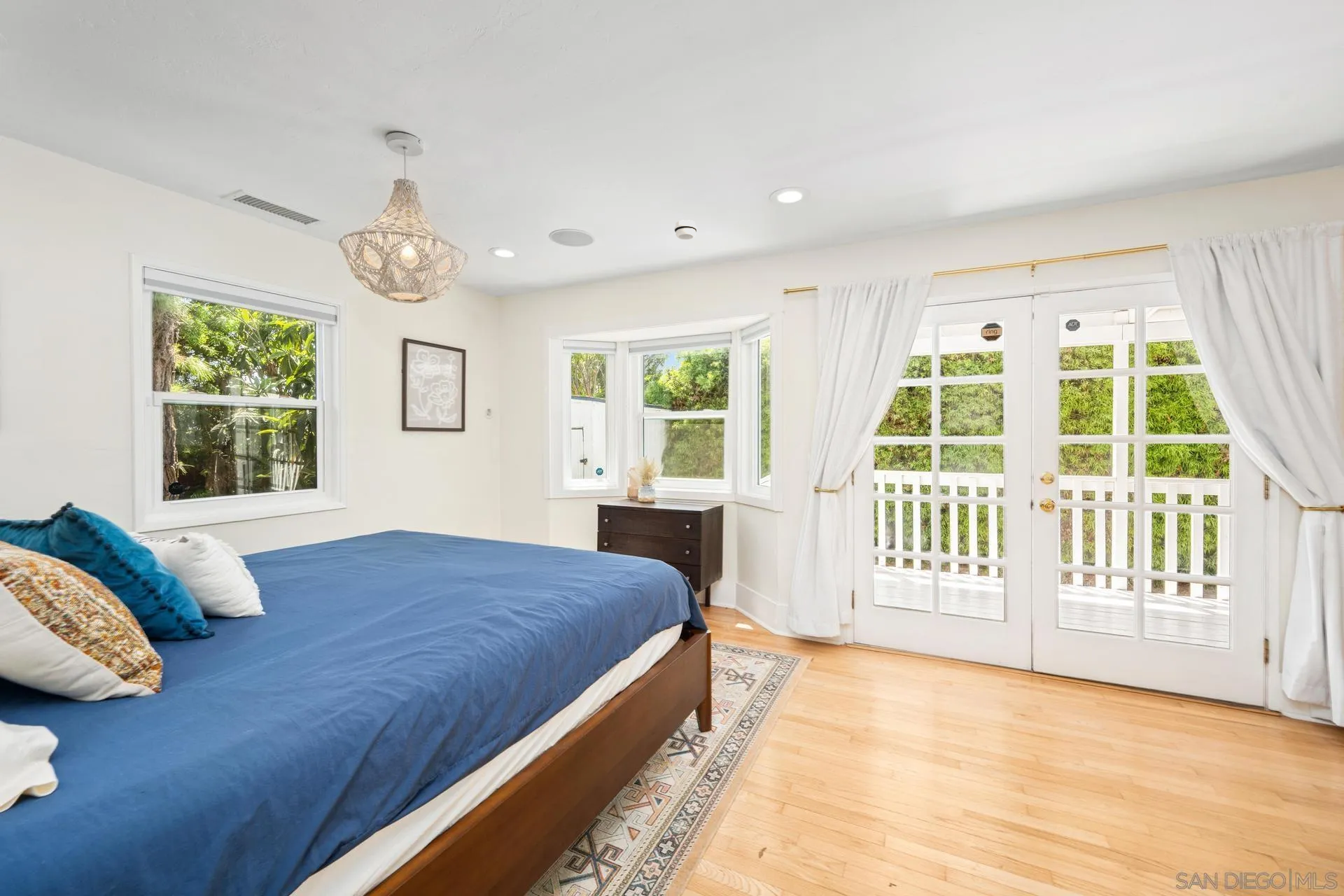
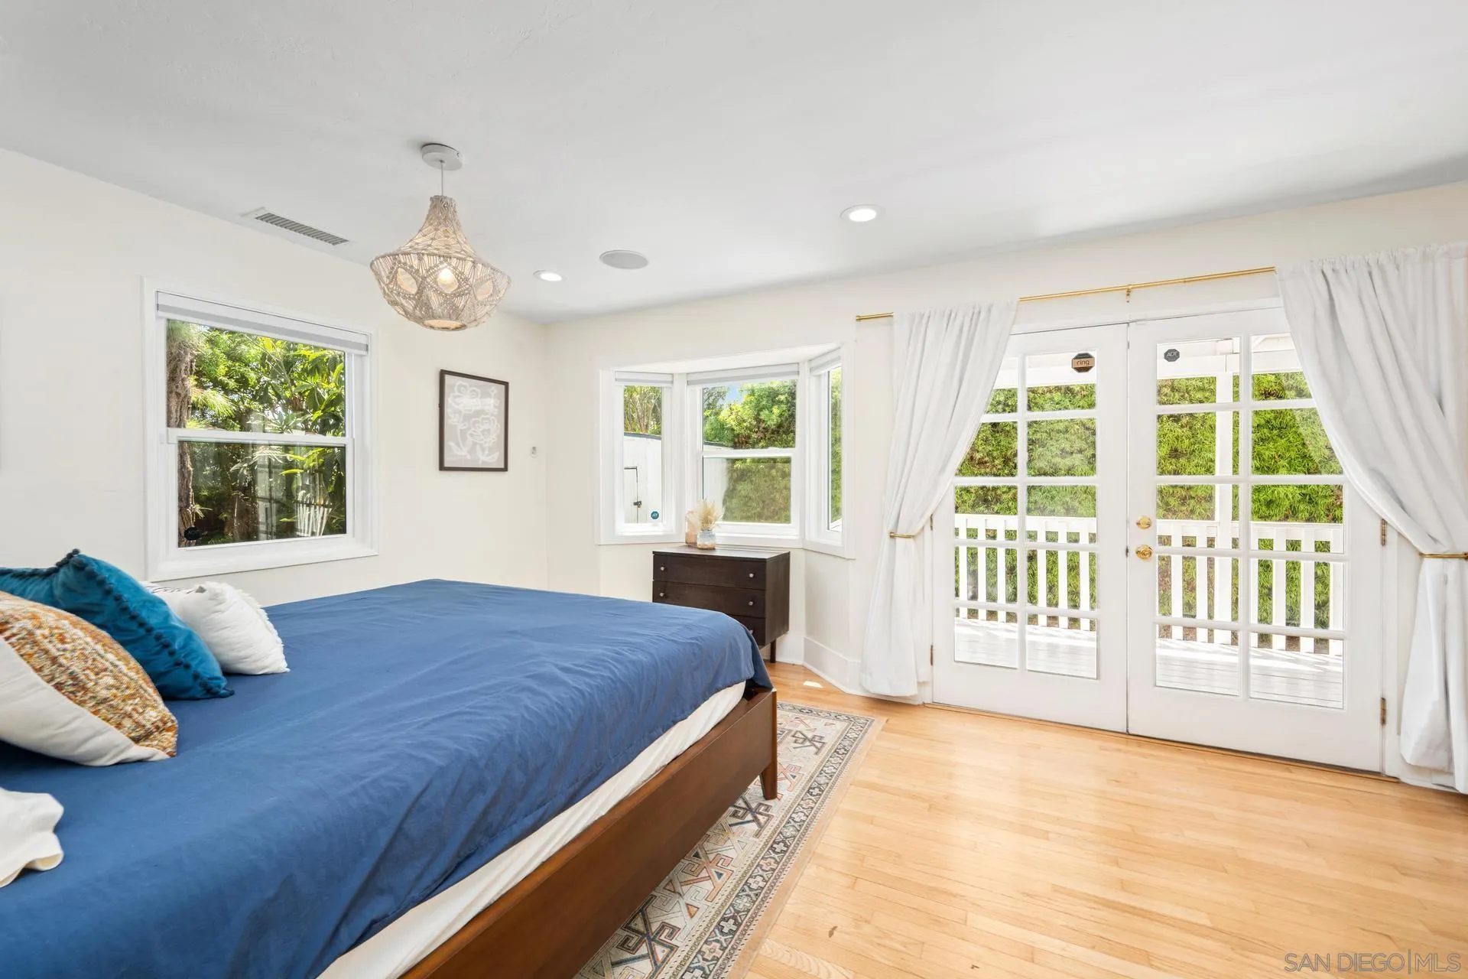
- smoke detector [673,219,698,240]
